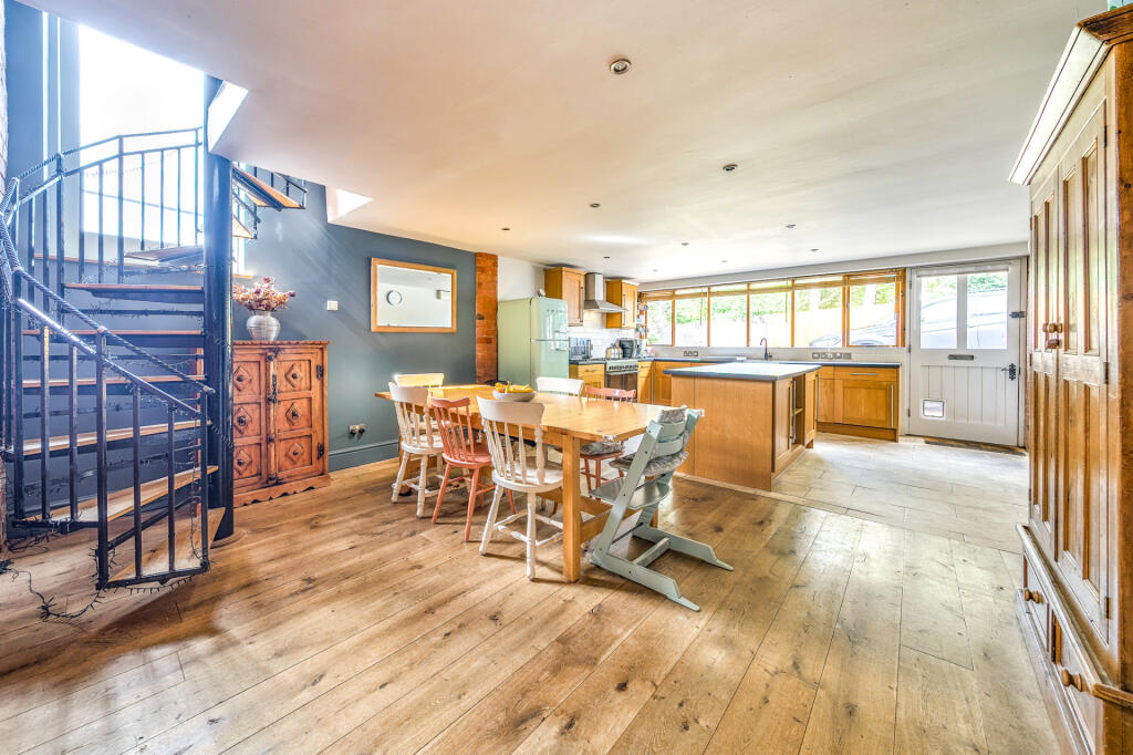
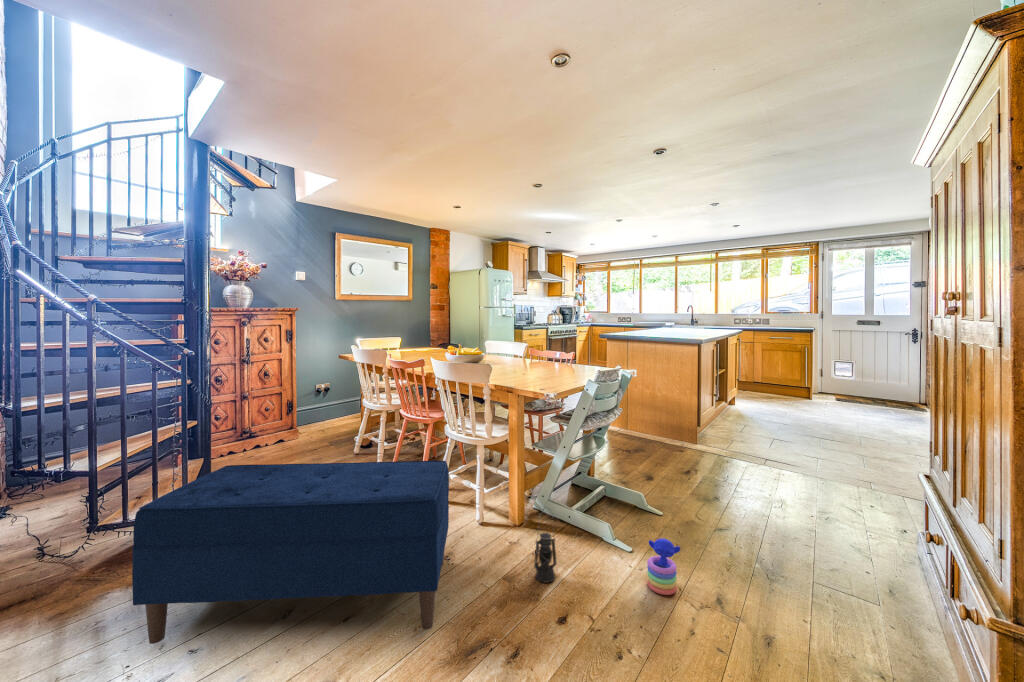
+ lantern [533,506,557,584]
+ bench [131,460,450,645]
+ stacking toy [646,538,681,596]
